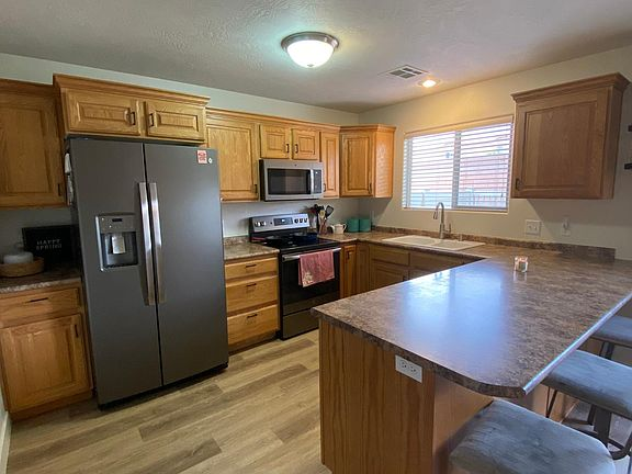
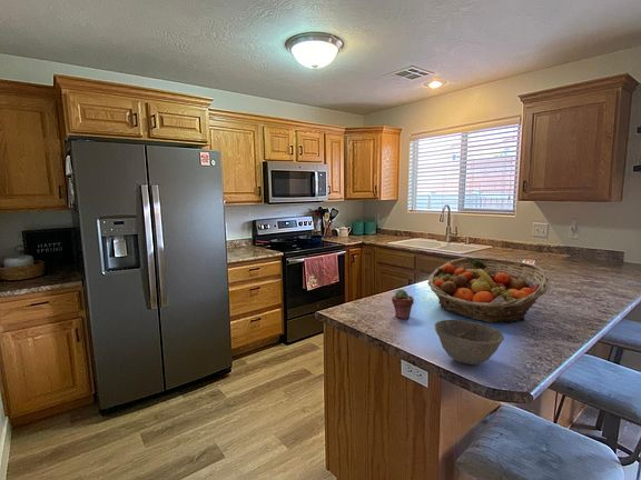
+ fruit basket [426,256,551,324]
+ potted succulent [391,288,415,320]
+ bowl [433,319,505,366]
